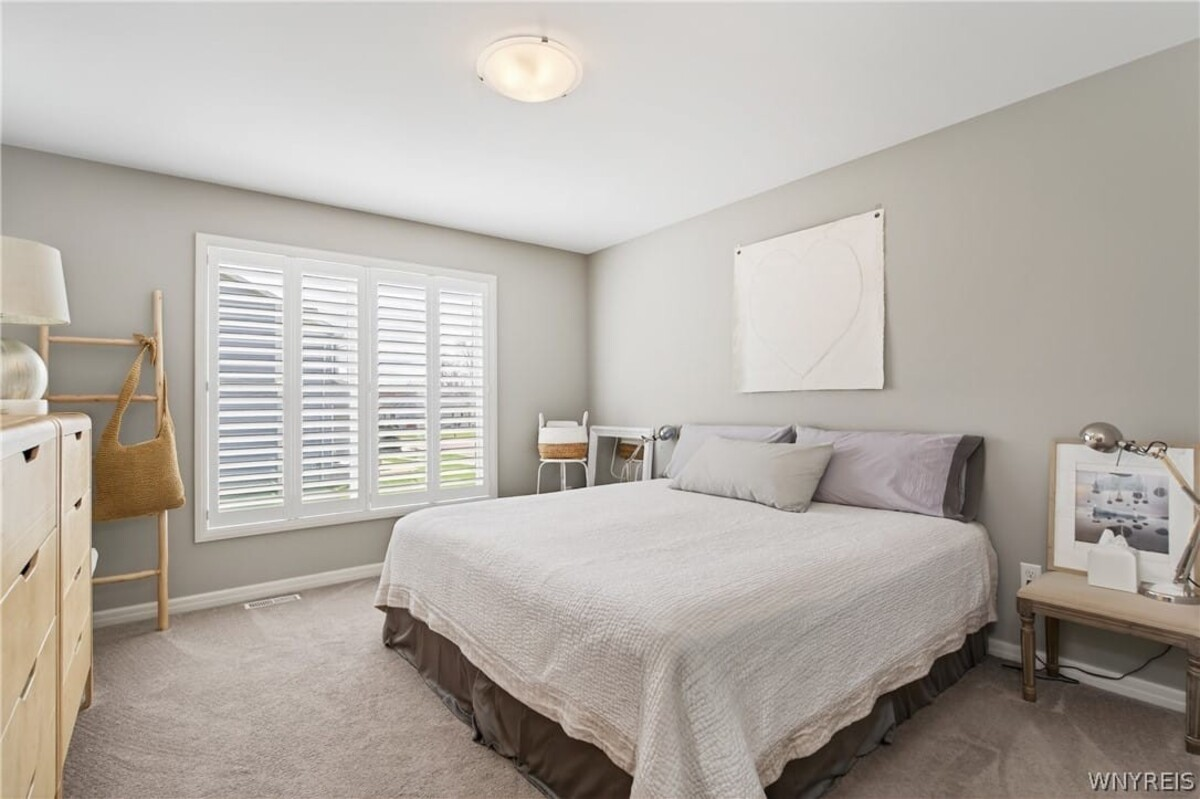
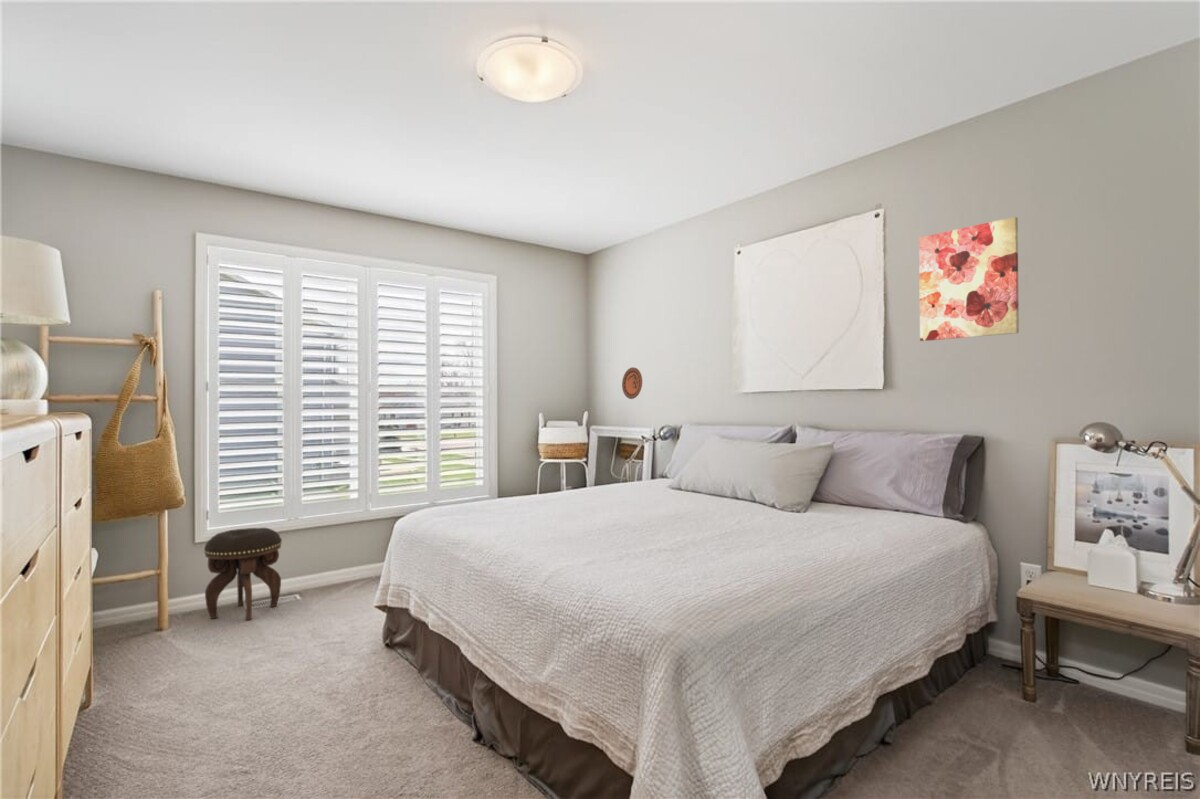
+ footstool [203,527,283,621]
+ wall art [918,216,1020,342]
+ decorative plate [621,366,643,400]
